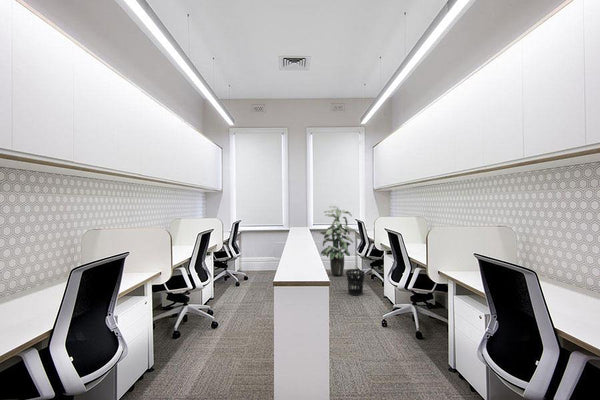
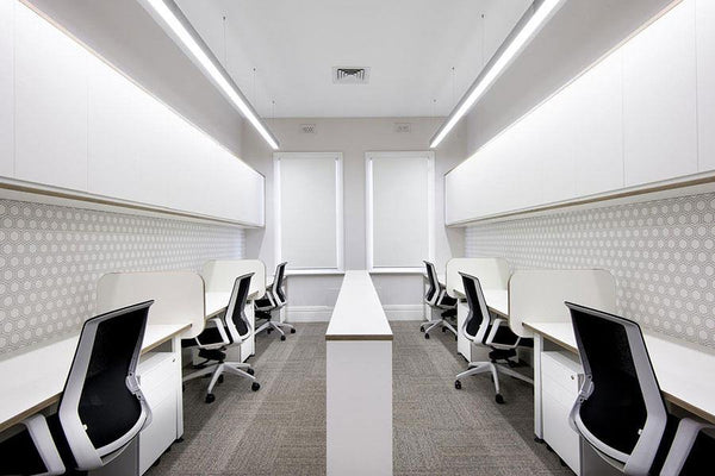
- wastebasket [345,268,366,297]
- indoor plant [318,205,354,276]
